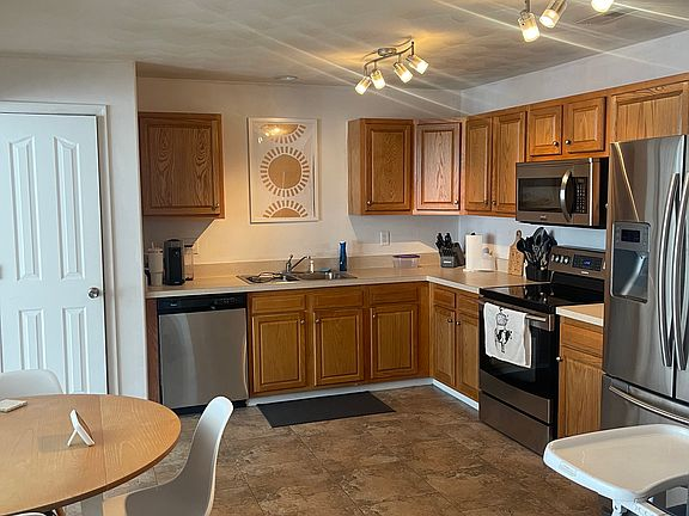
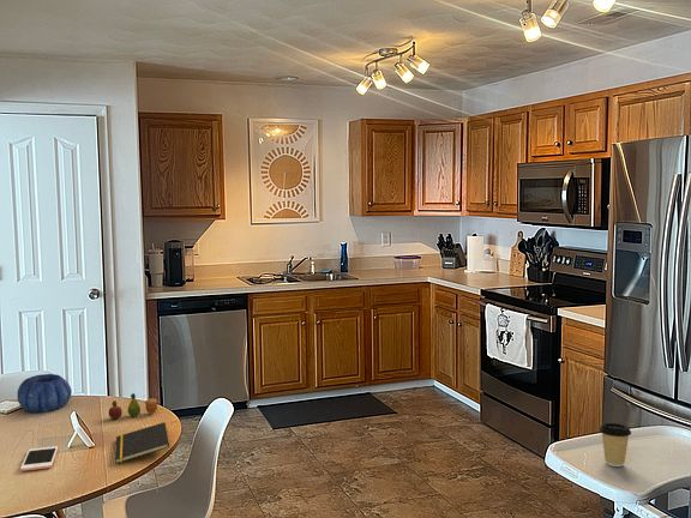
+ decorative bowl [16,373,73,414]
+ notepad [114,421,170,464]
+ coffee cup [599,422,632,468]
+ cell phone [19,445,59,472]
+ fruit [108,392,158,420]
